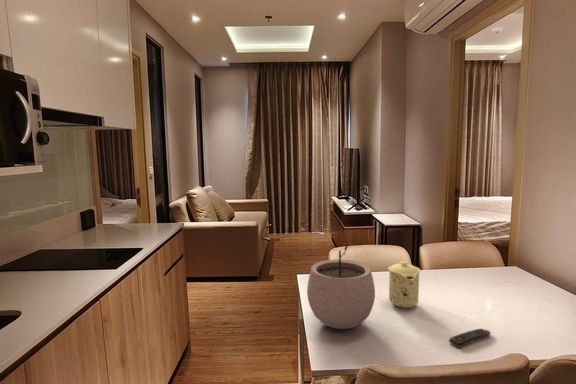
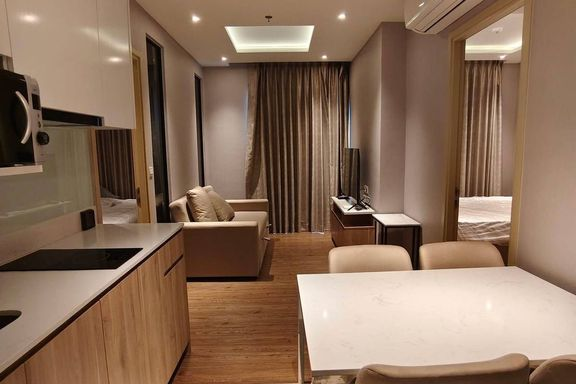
- plant pot [306,243,376,330]
- remote control [448,328,492,349]
- mug [387,260,421,309]
